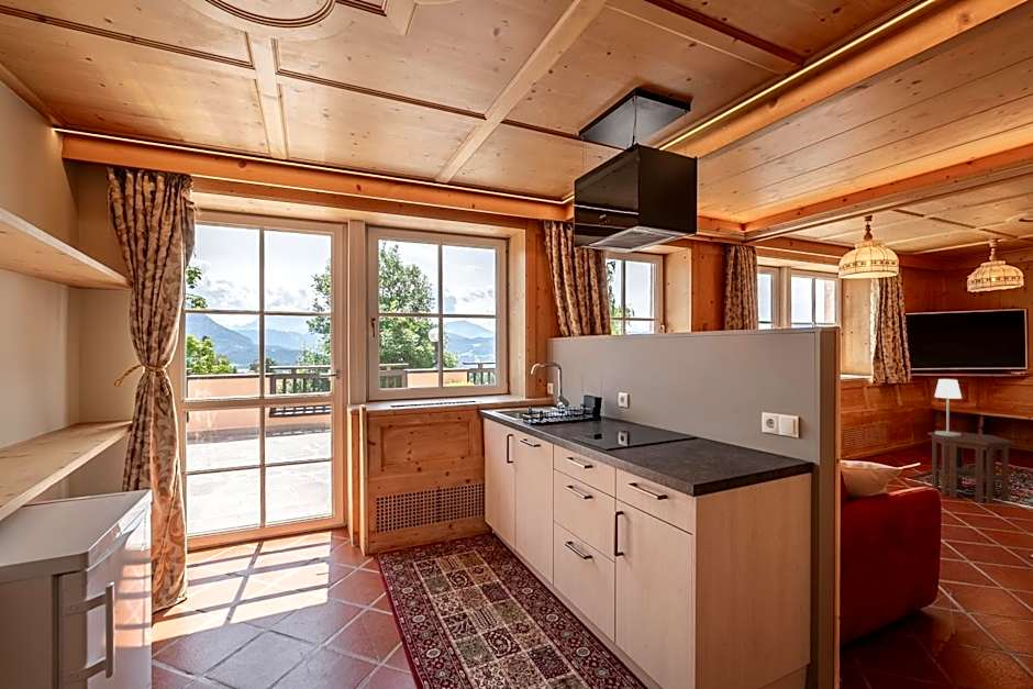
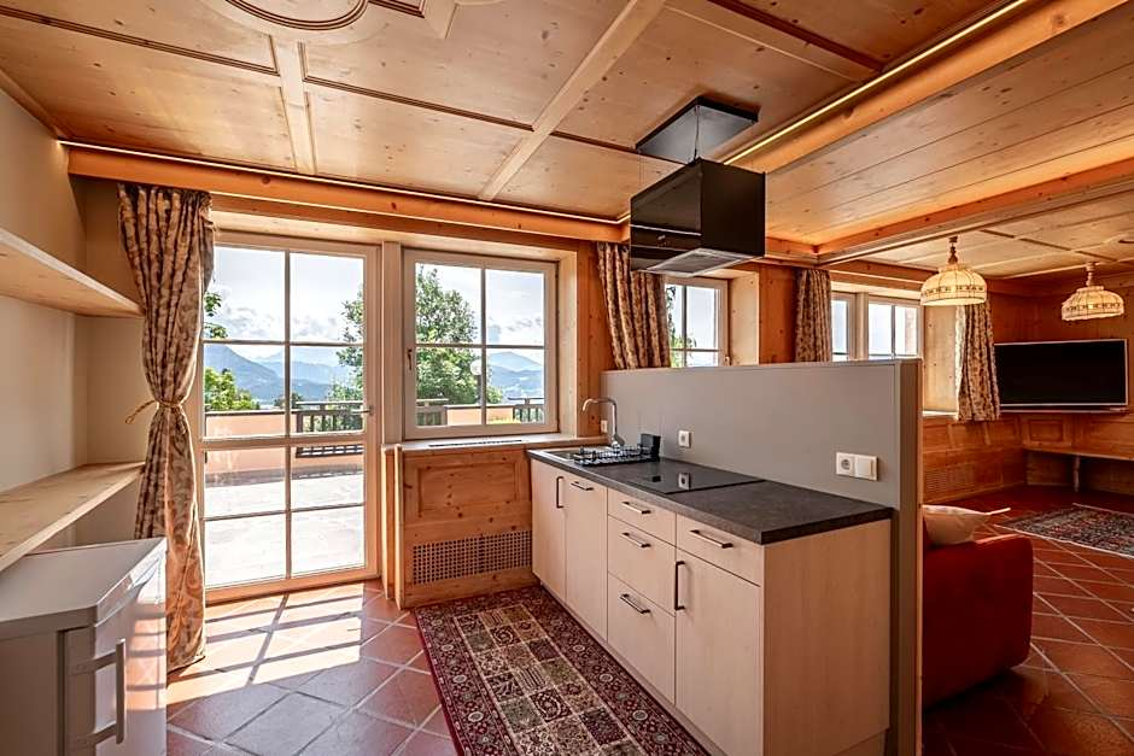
- table lamp [933,378,963,436]
- side table [926,430,1015,503]
